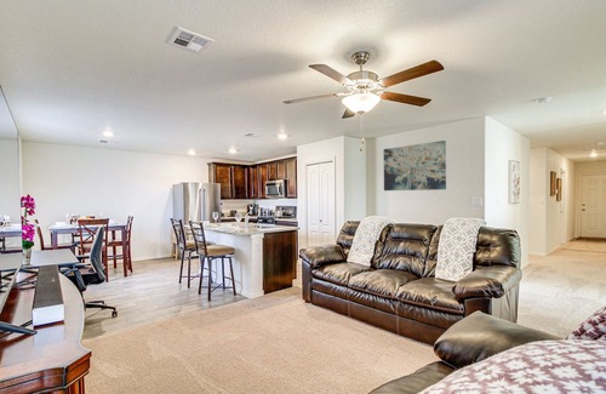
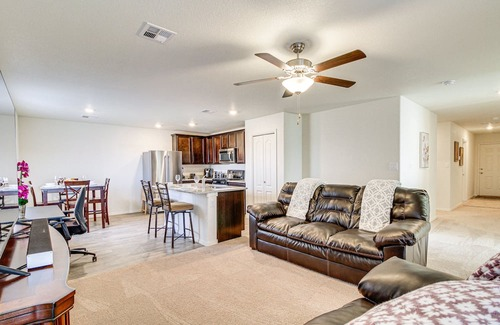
- wall art [383,139,447,192]
